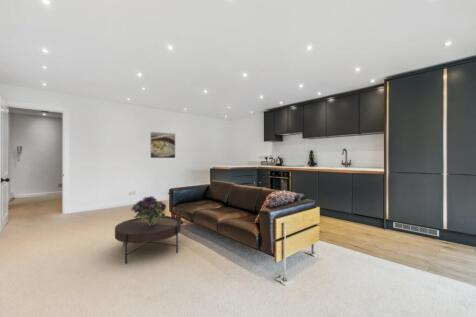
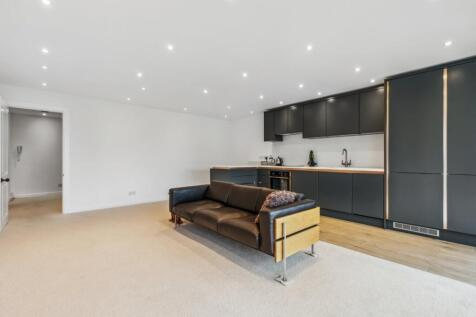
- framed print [149,131,176,159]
- coffee table [114,215,182,265]
- bouquet [131,195,168,226]
